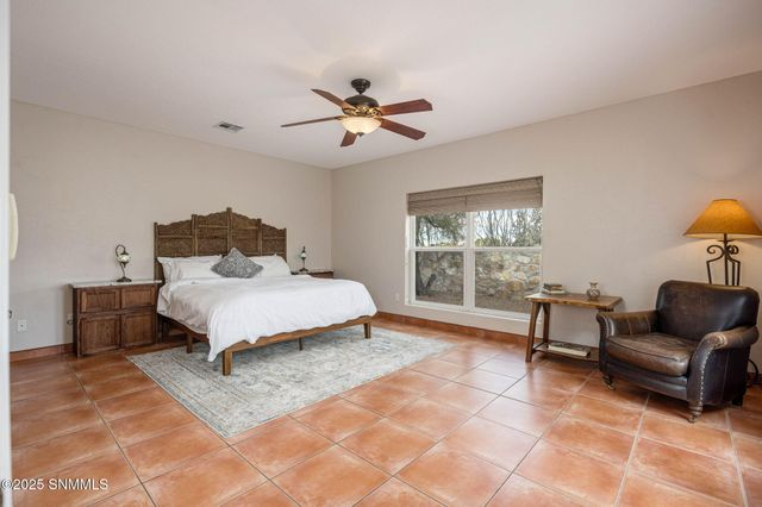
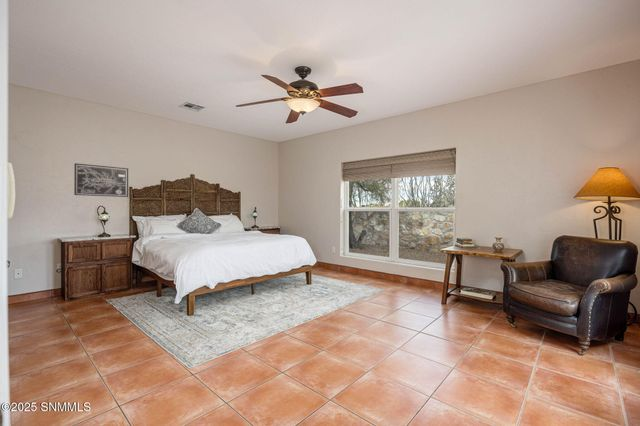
+ wall art [73,162,129,198]
